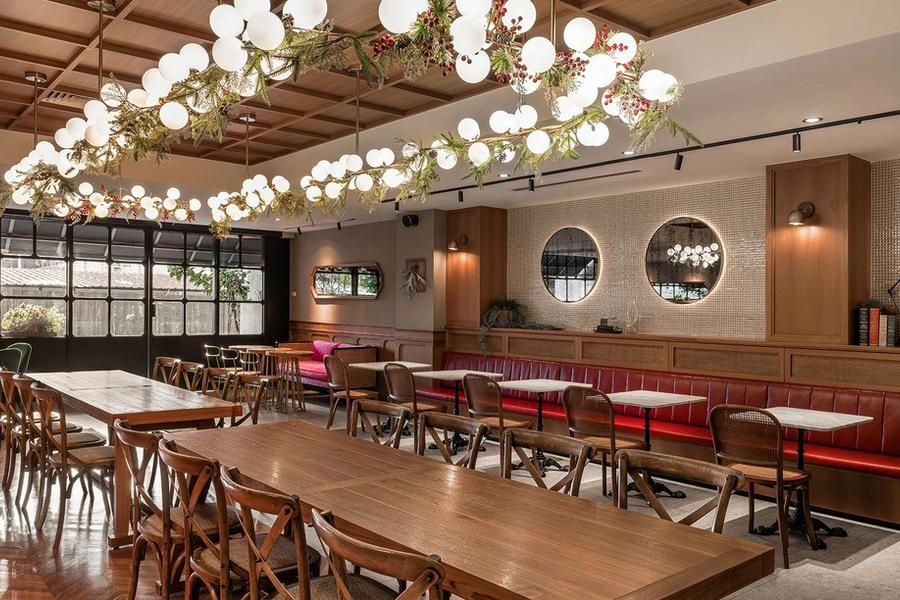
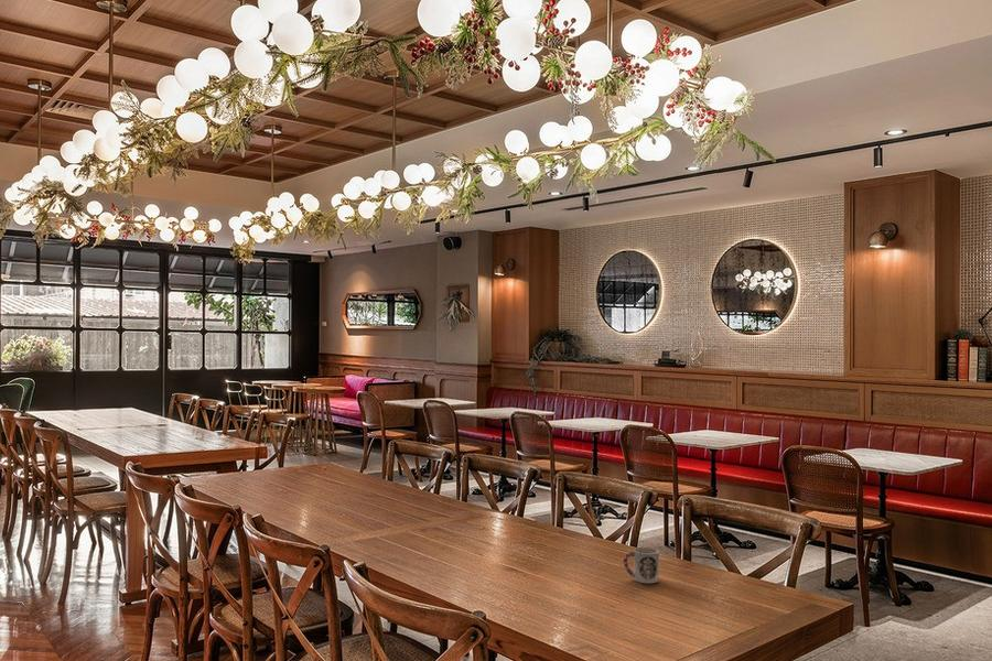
+ cup [622,546,660,584]
